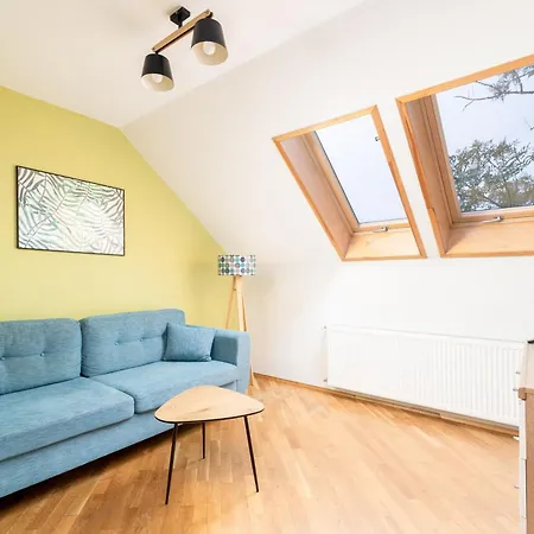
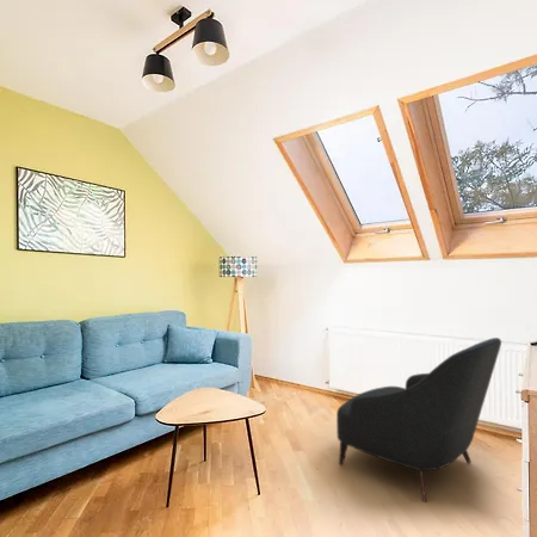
+ armchair [335,337,502,504]
